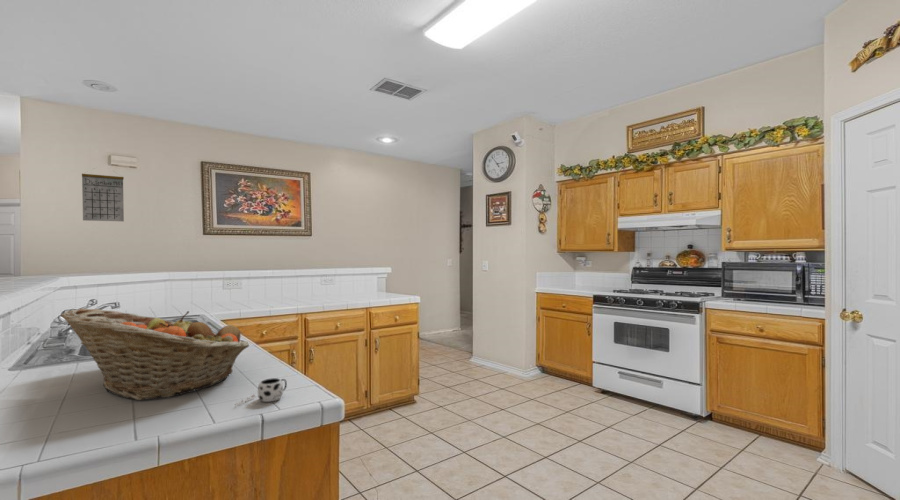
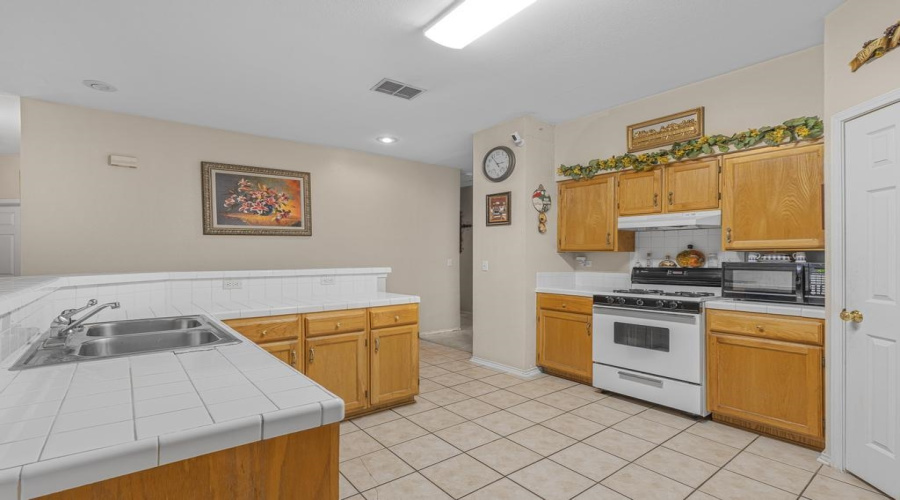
- calendar [81,167,125,222]
- mug [234,377,288,408]
- fruit basket [59,307,250,401]
